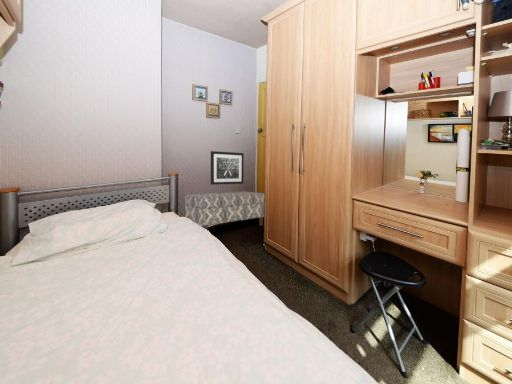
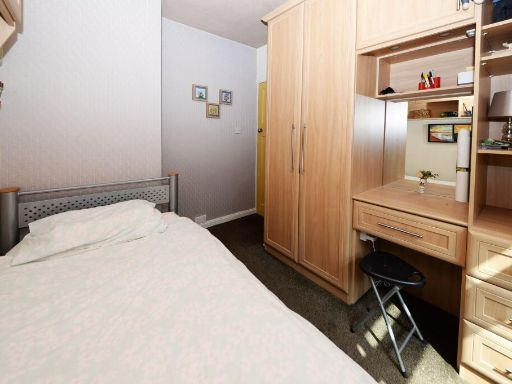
- wall art [210,150,245,186]
- bench [184,190,265,230]
